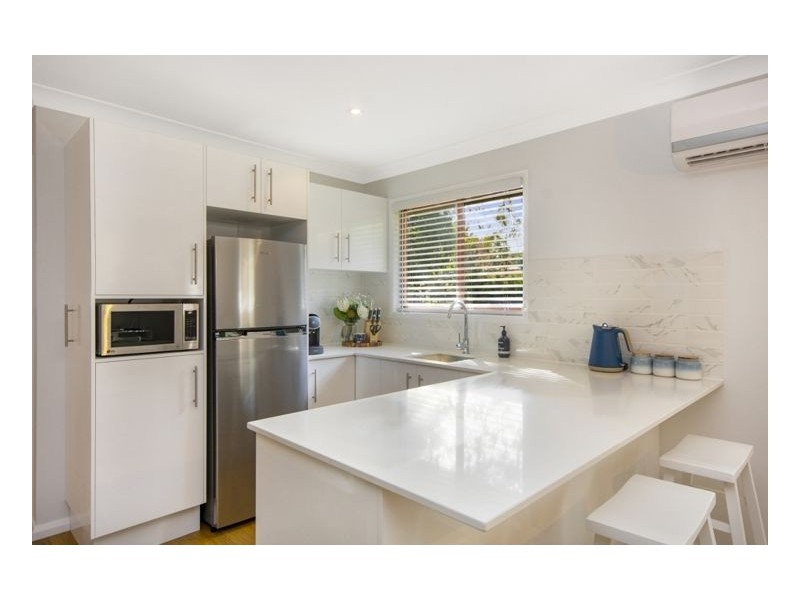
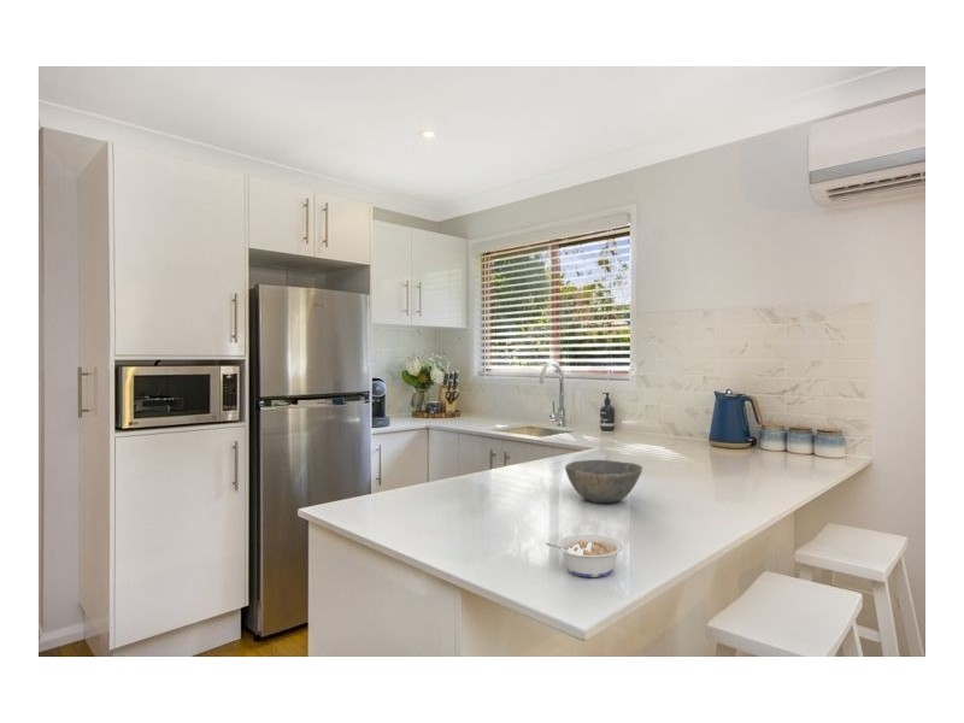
+ legume [545,534,624,578]
+ bowl [564,459,643,504]
